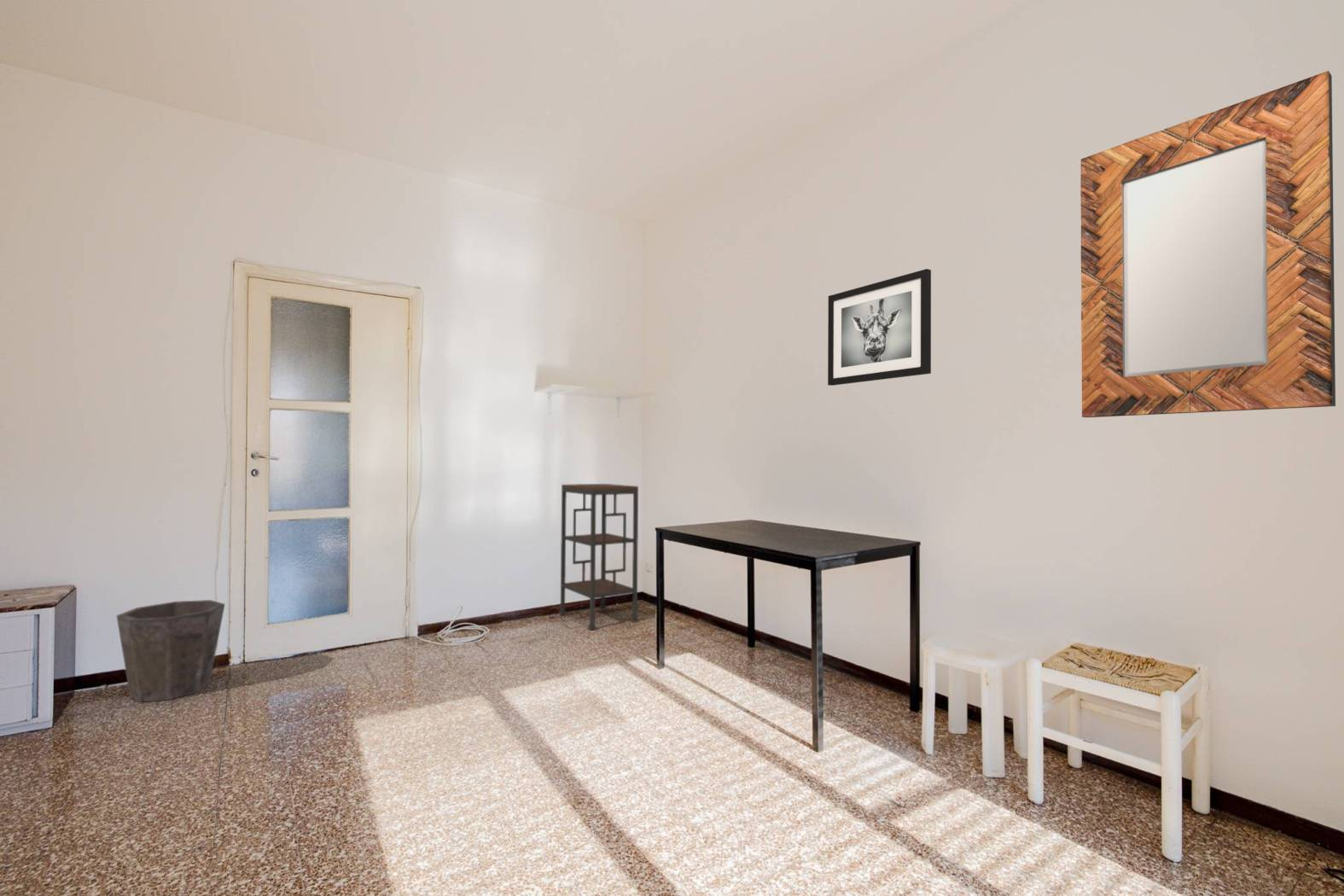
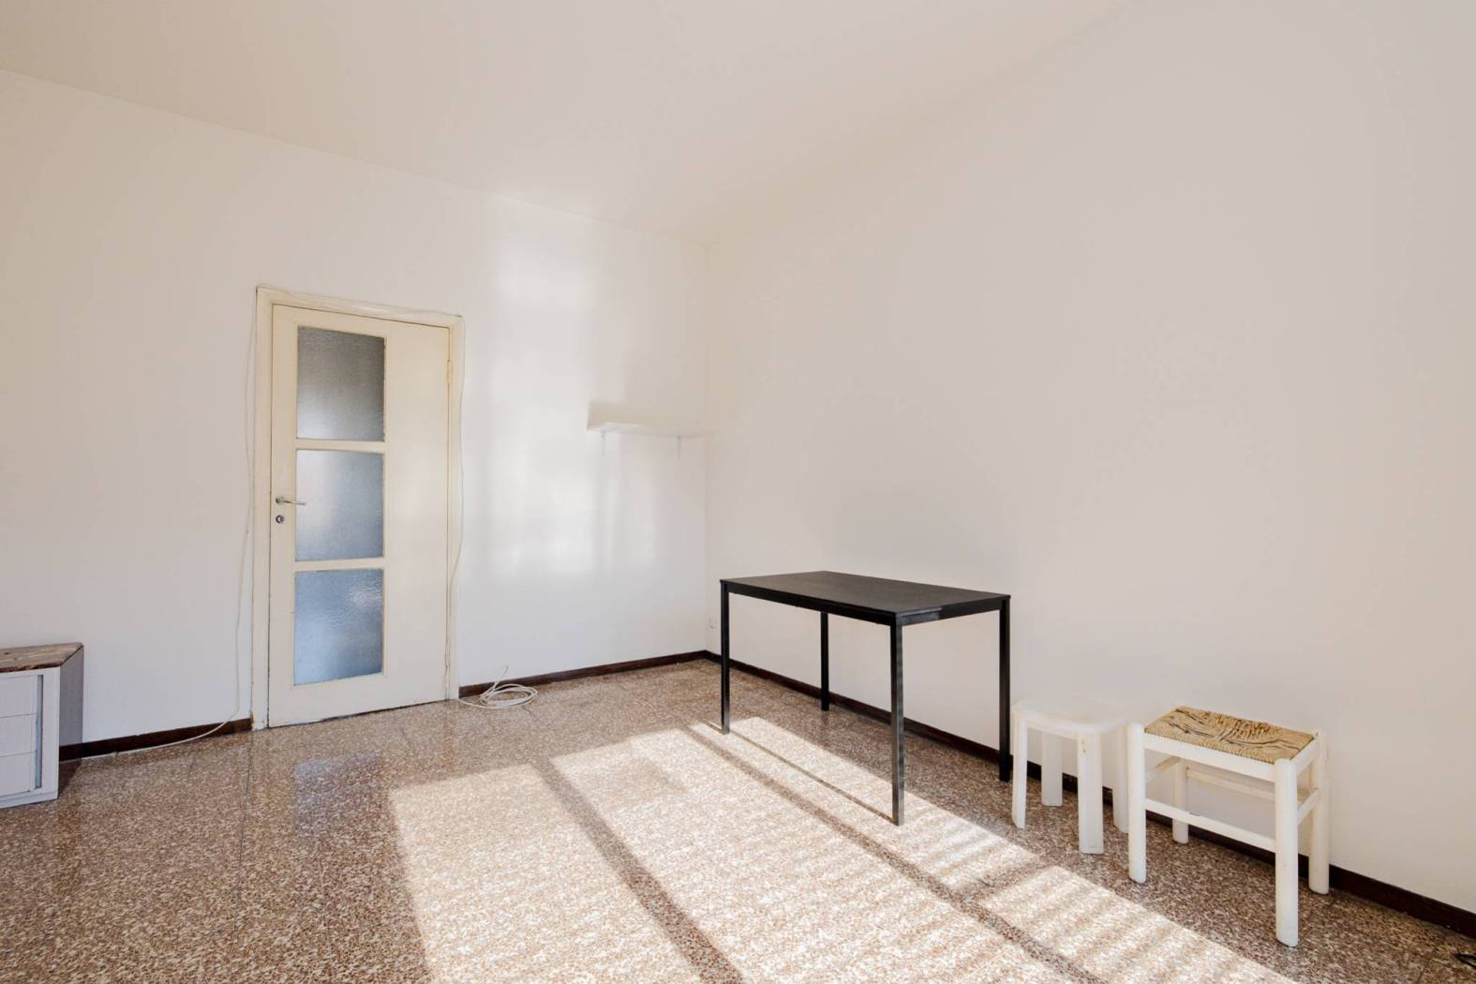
- waste bin [115,599,226,703]
- wall art [827,268,932,387]
- home mirror [1079,70,1336,418]
- shelving unit [558,483,639,631]
